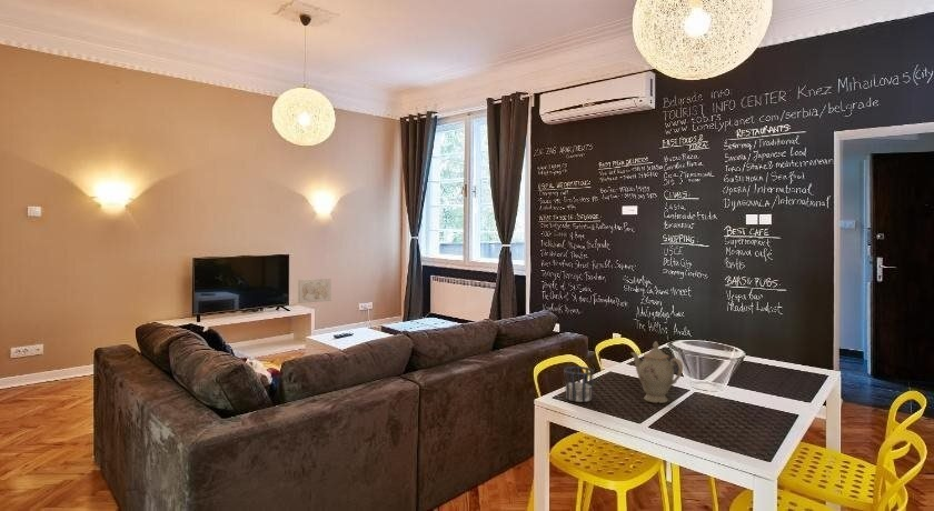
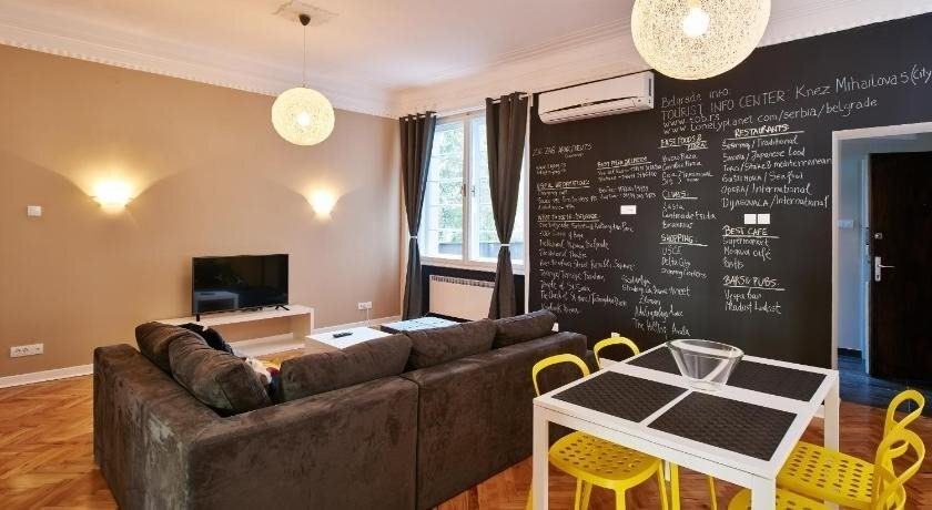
- wall art [297,278,332,304]
- cup [564,365,595,403]
- chinaware [630,340,684,404]
